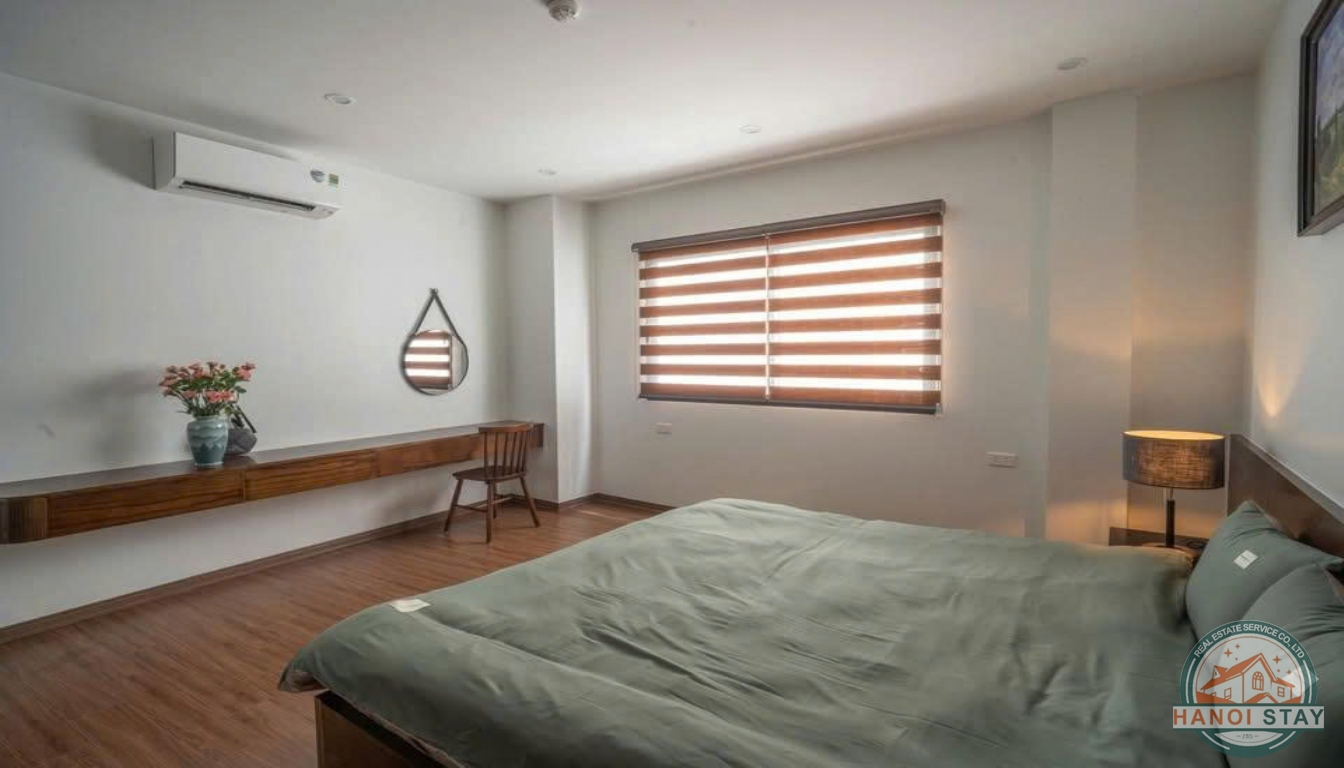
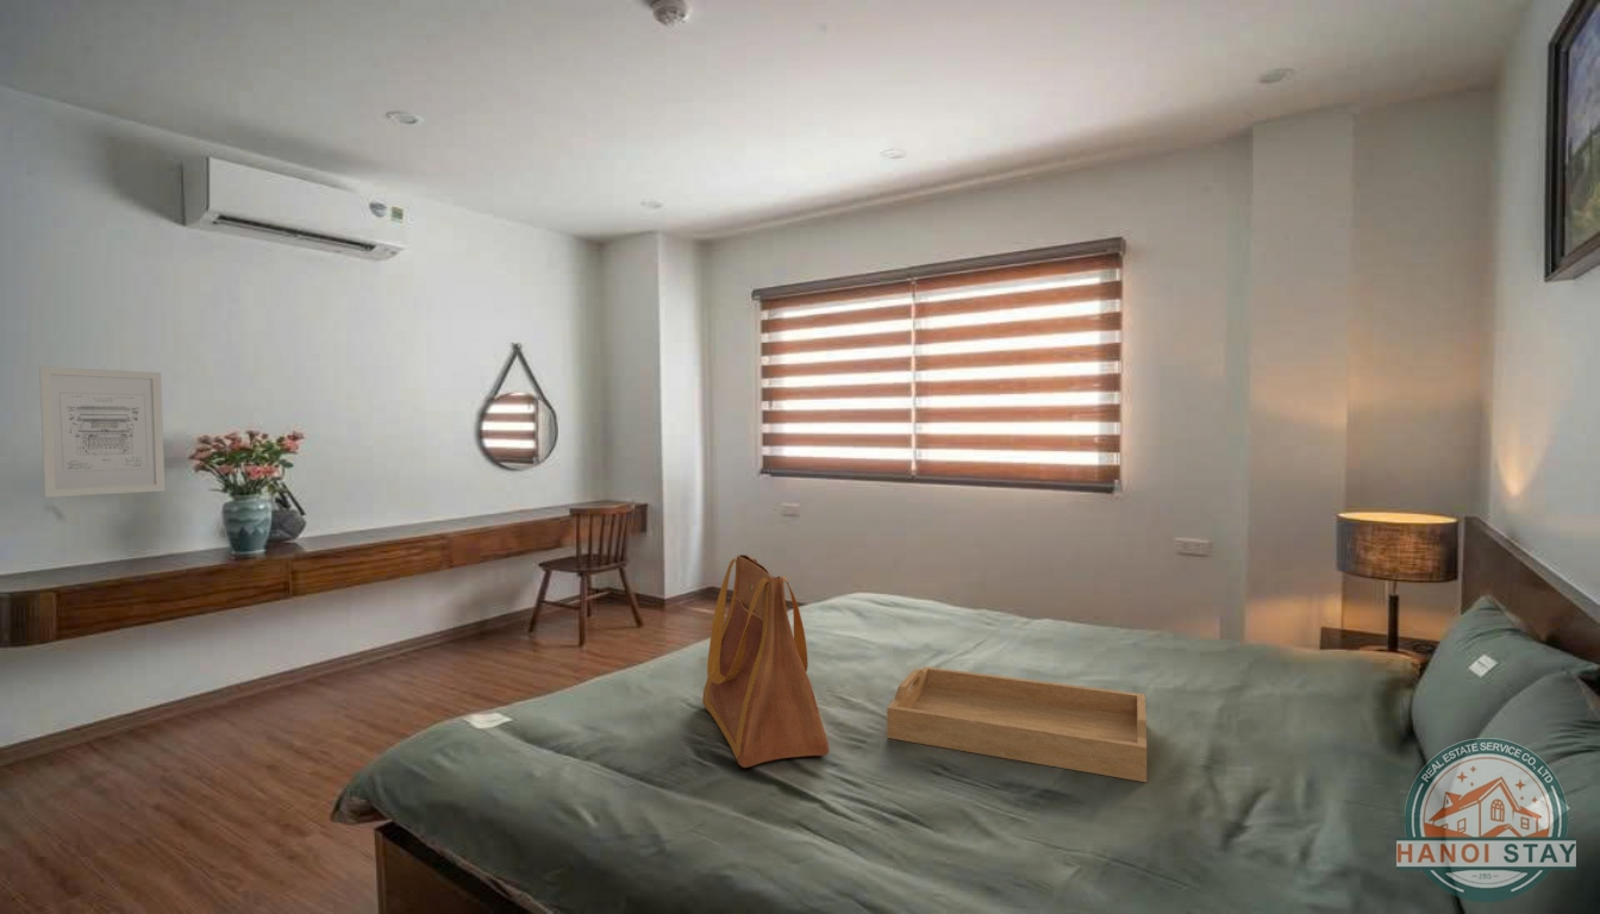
+ tote bag [701,553,830,769]
+ wall art [38,365,167,499]
+ serving tray [886,665,1148,783]
